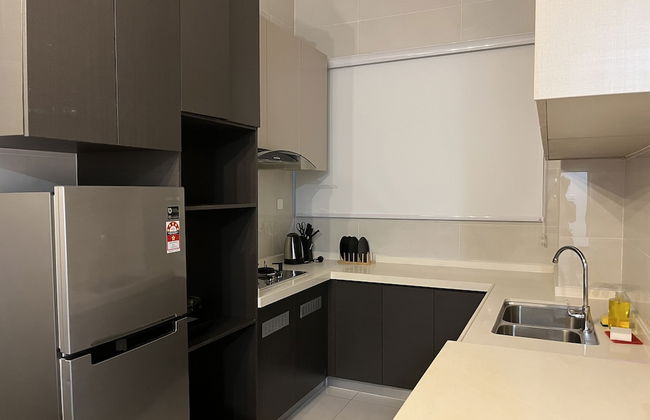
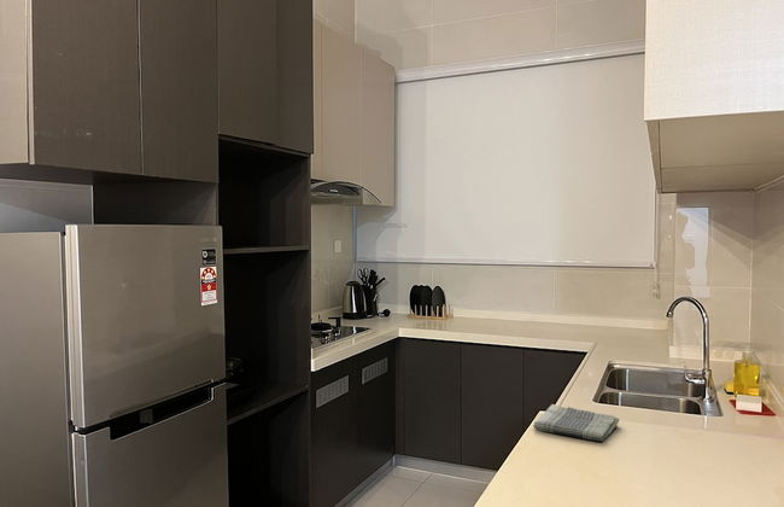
+ dish towel [533,403,620,442]
